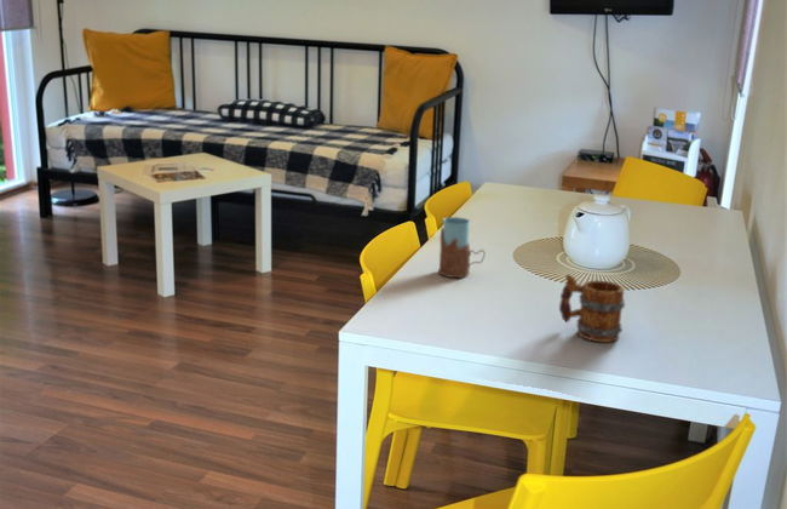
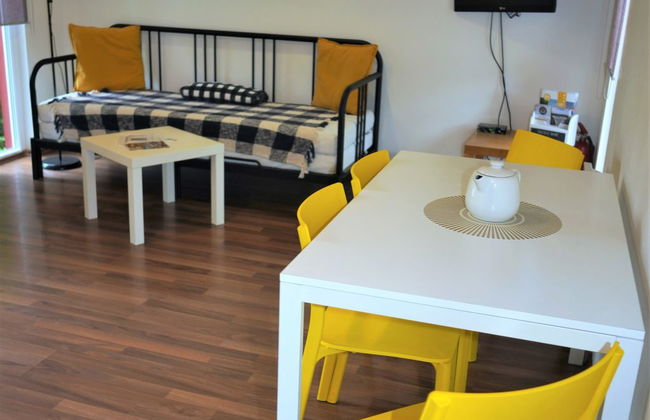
- mug [558,273,626,343]
- drinking glass [437,216,486,279]
